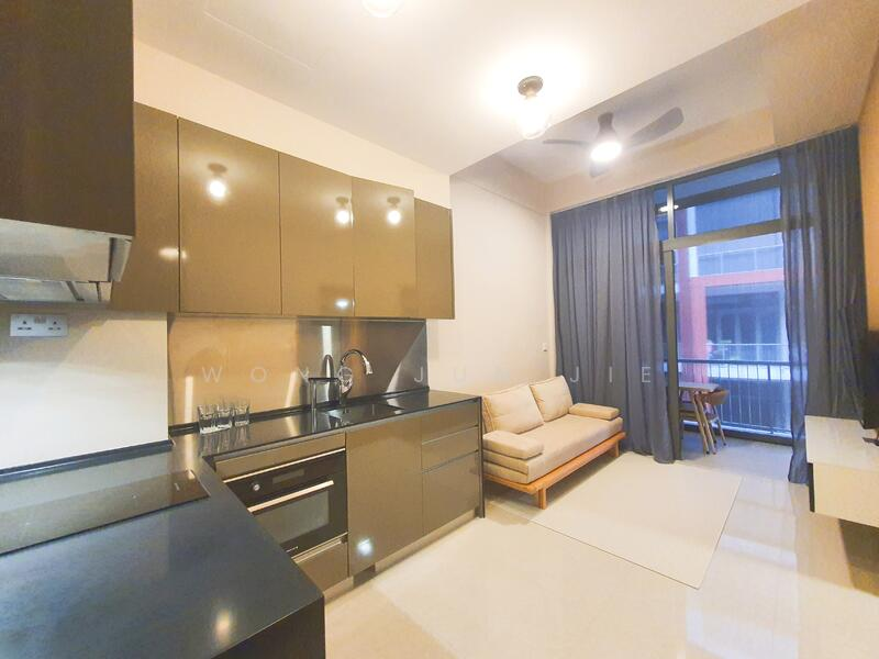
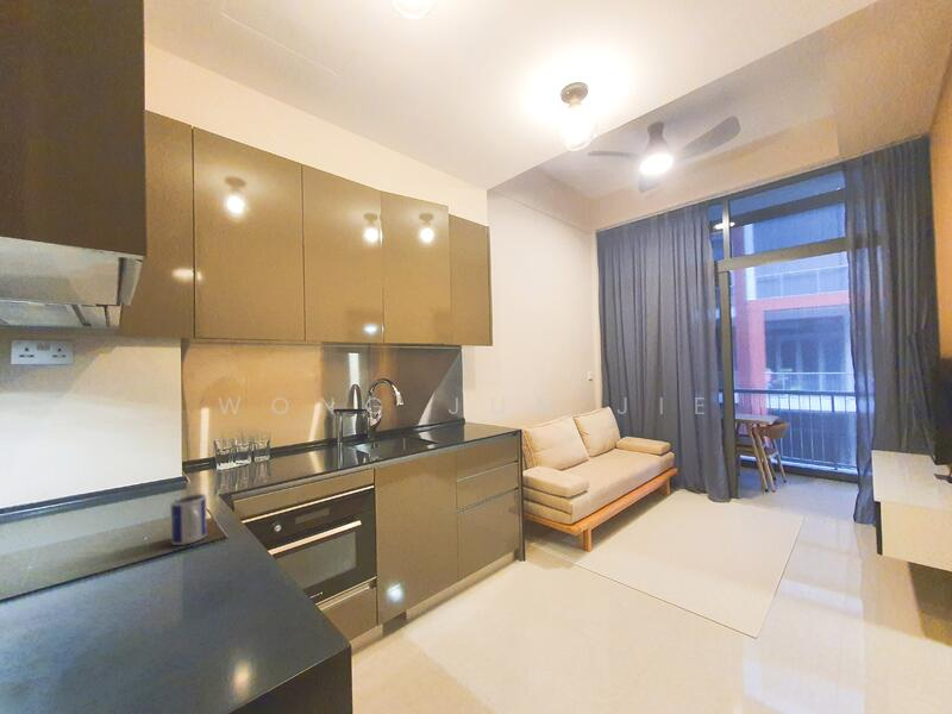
+ mug [169,493,208,546]
